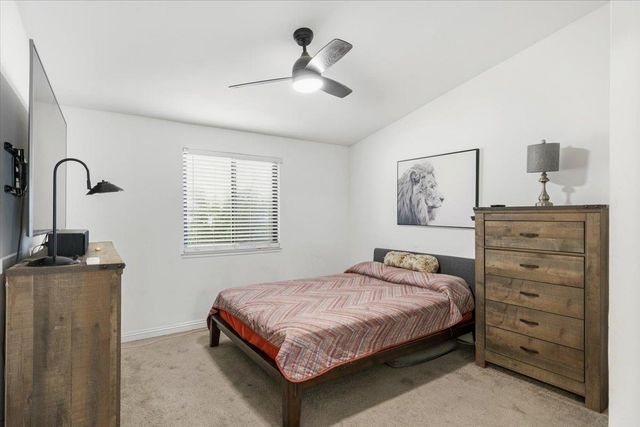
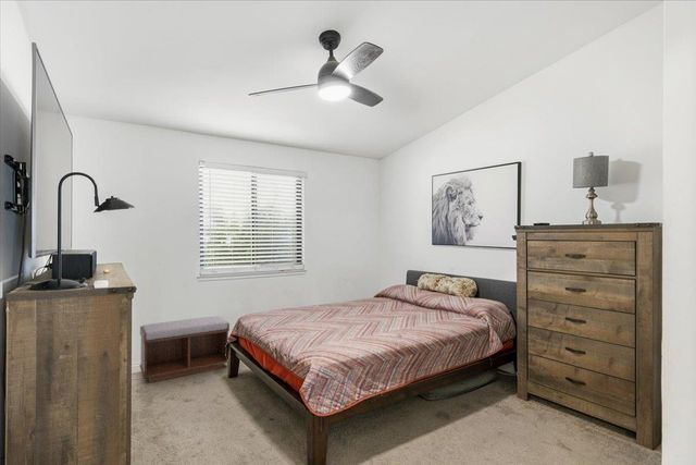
+ bench [139,315,231,383]
